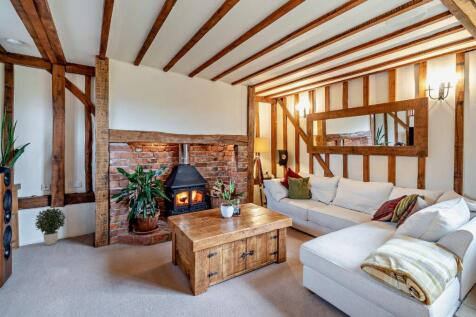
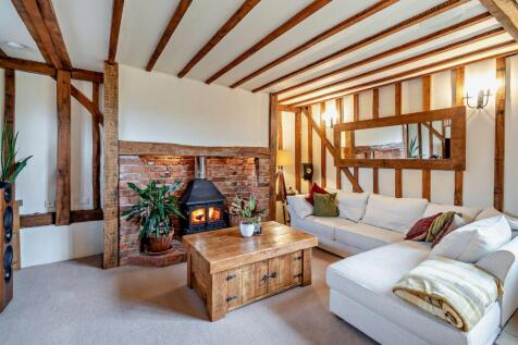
- potted plant [34,207,67,246]
